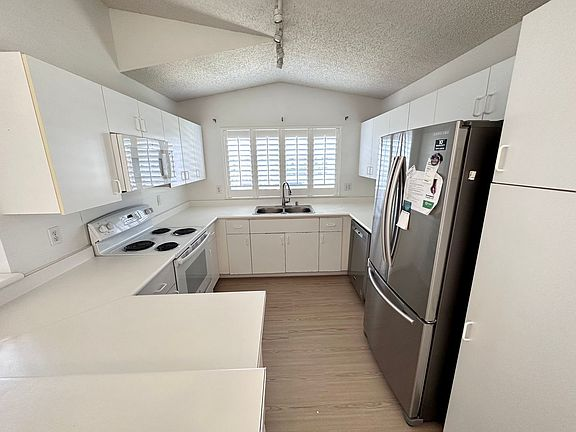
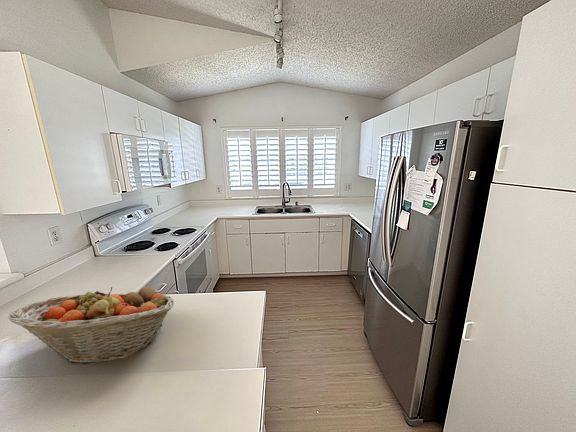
+ fruit basket [7,286,175,365]
